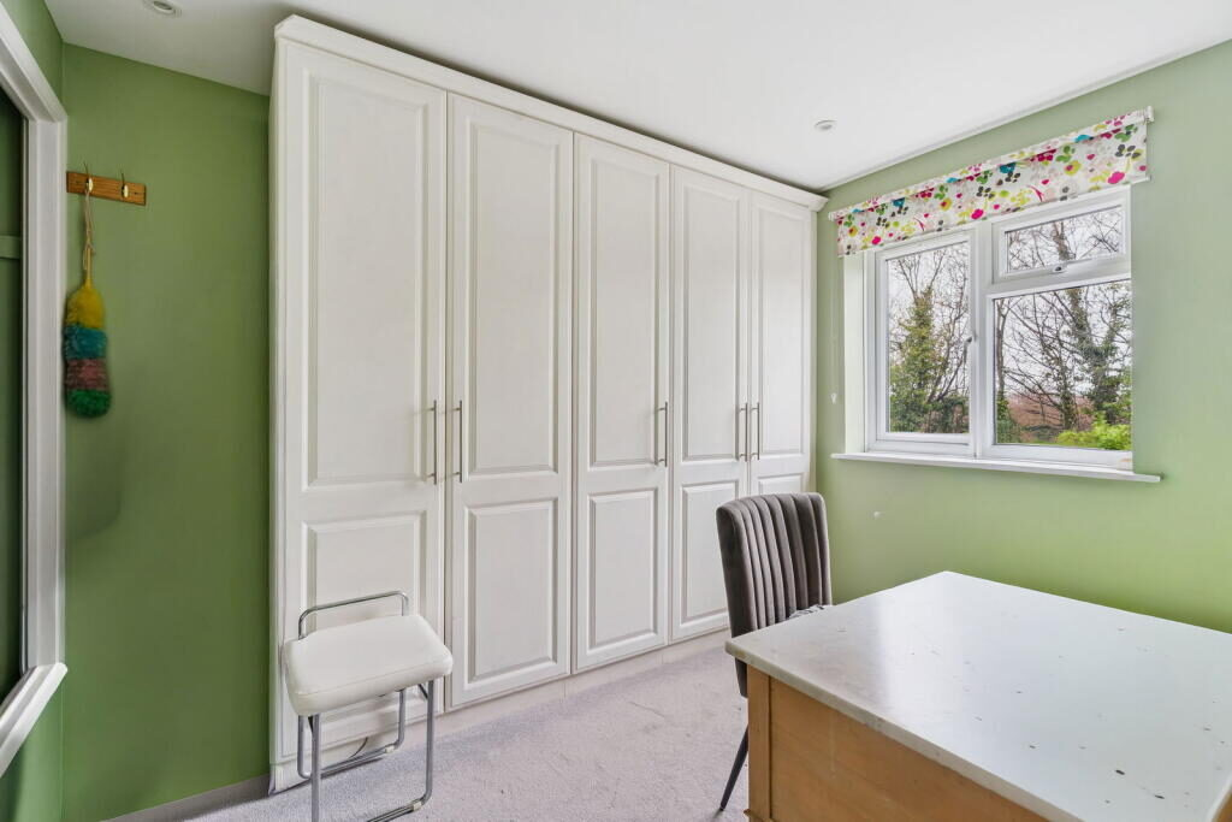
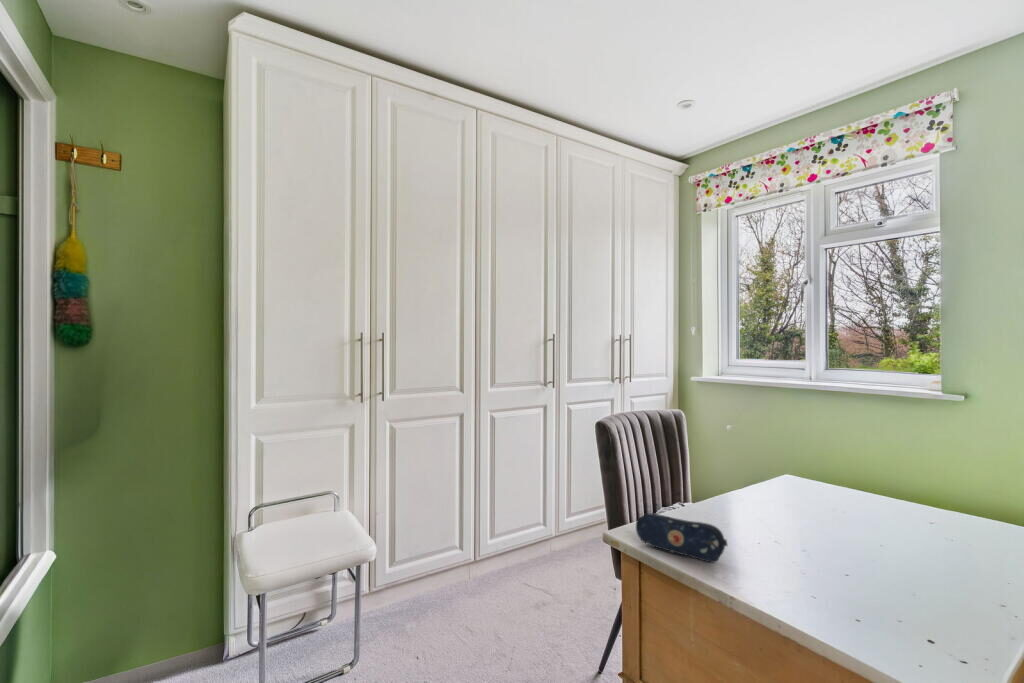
+ pencil case [635,512,729,564]
